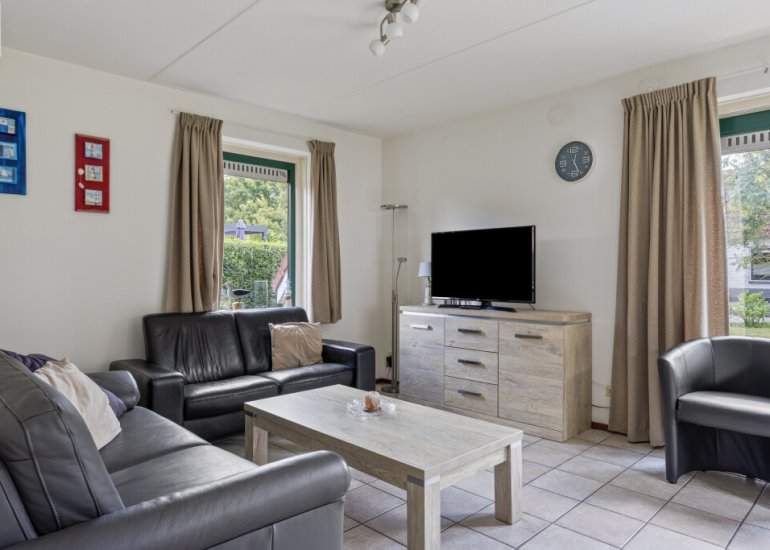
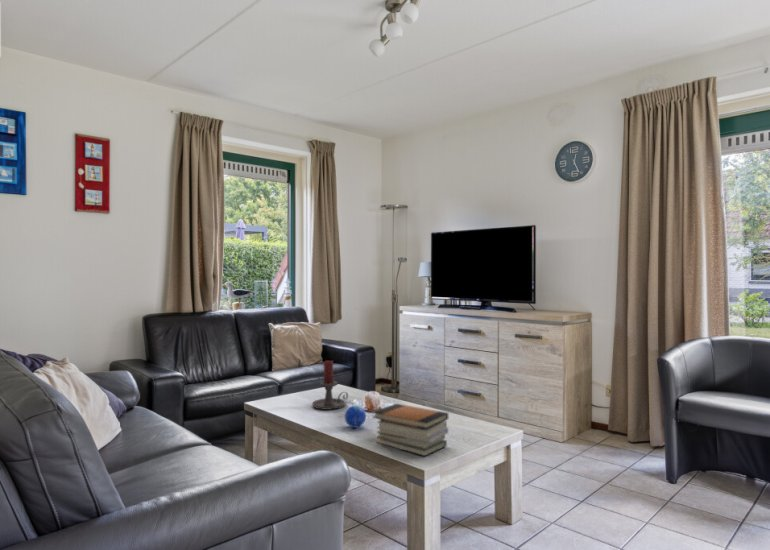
+ book stack [372,403,449,457]
+ decorative orb [344,404,367,428]
+ candle holder [311,360,349,411]
